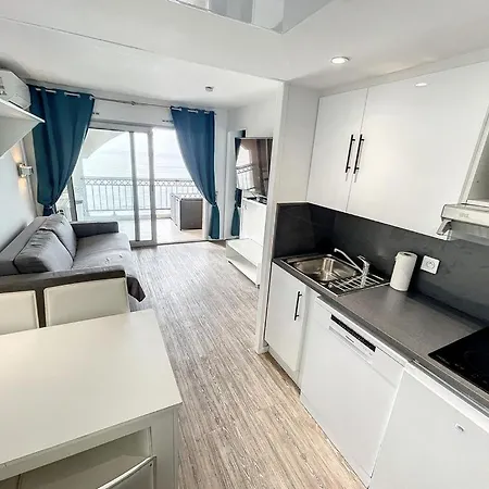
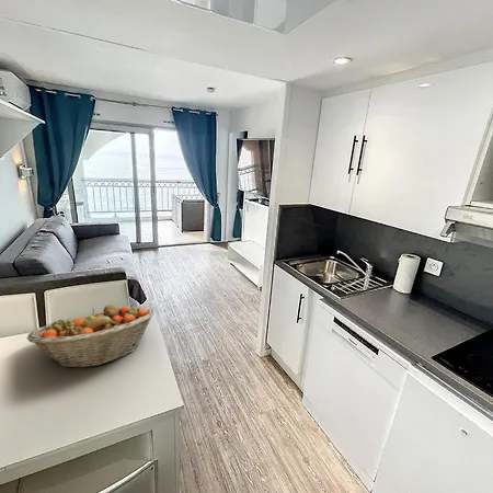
+ fruit basket [26,303,156,368]
